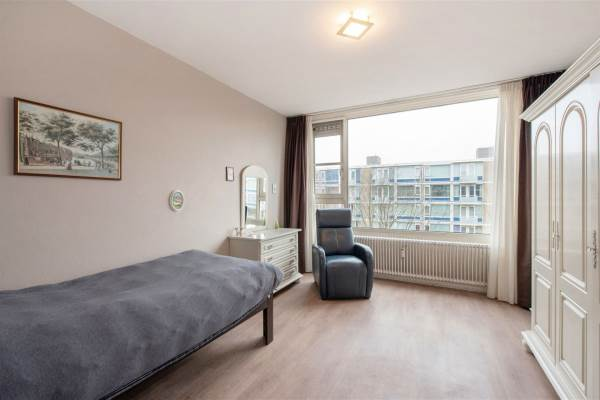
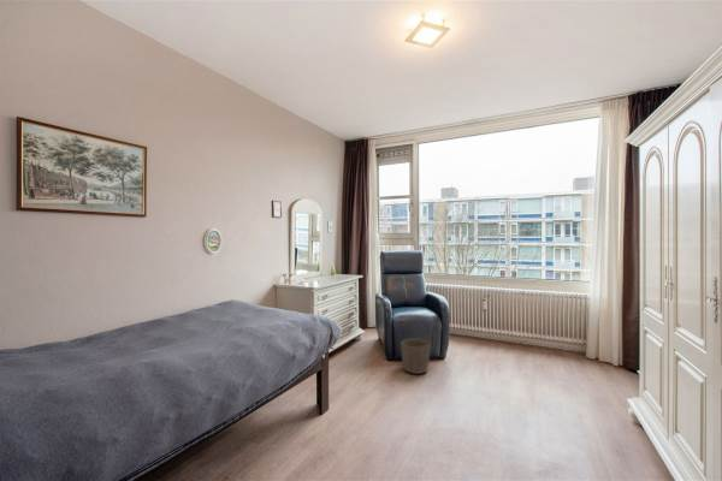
+ waste basket [400,337,432,375]
